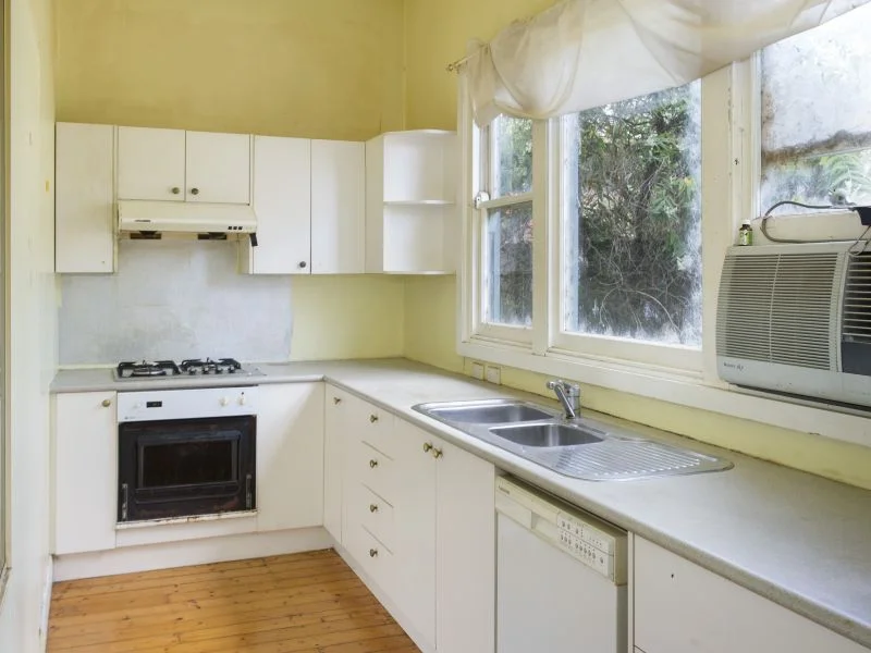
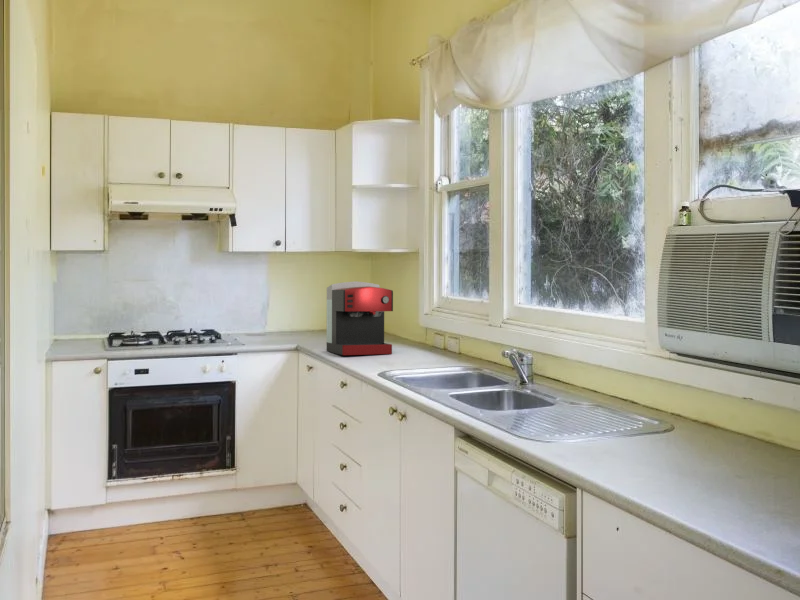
+ coffee maker [325,280,394,356]
